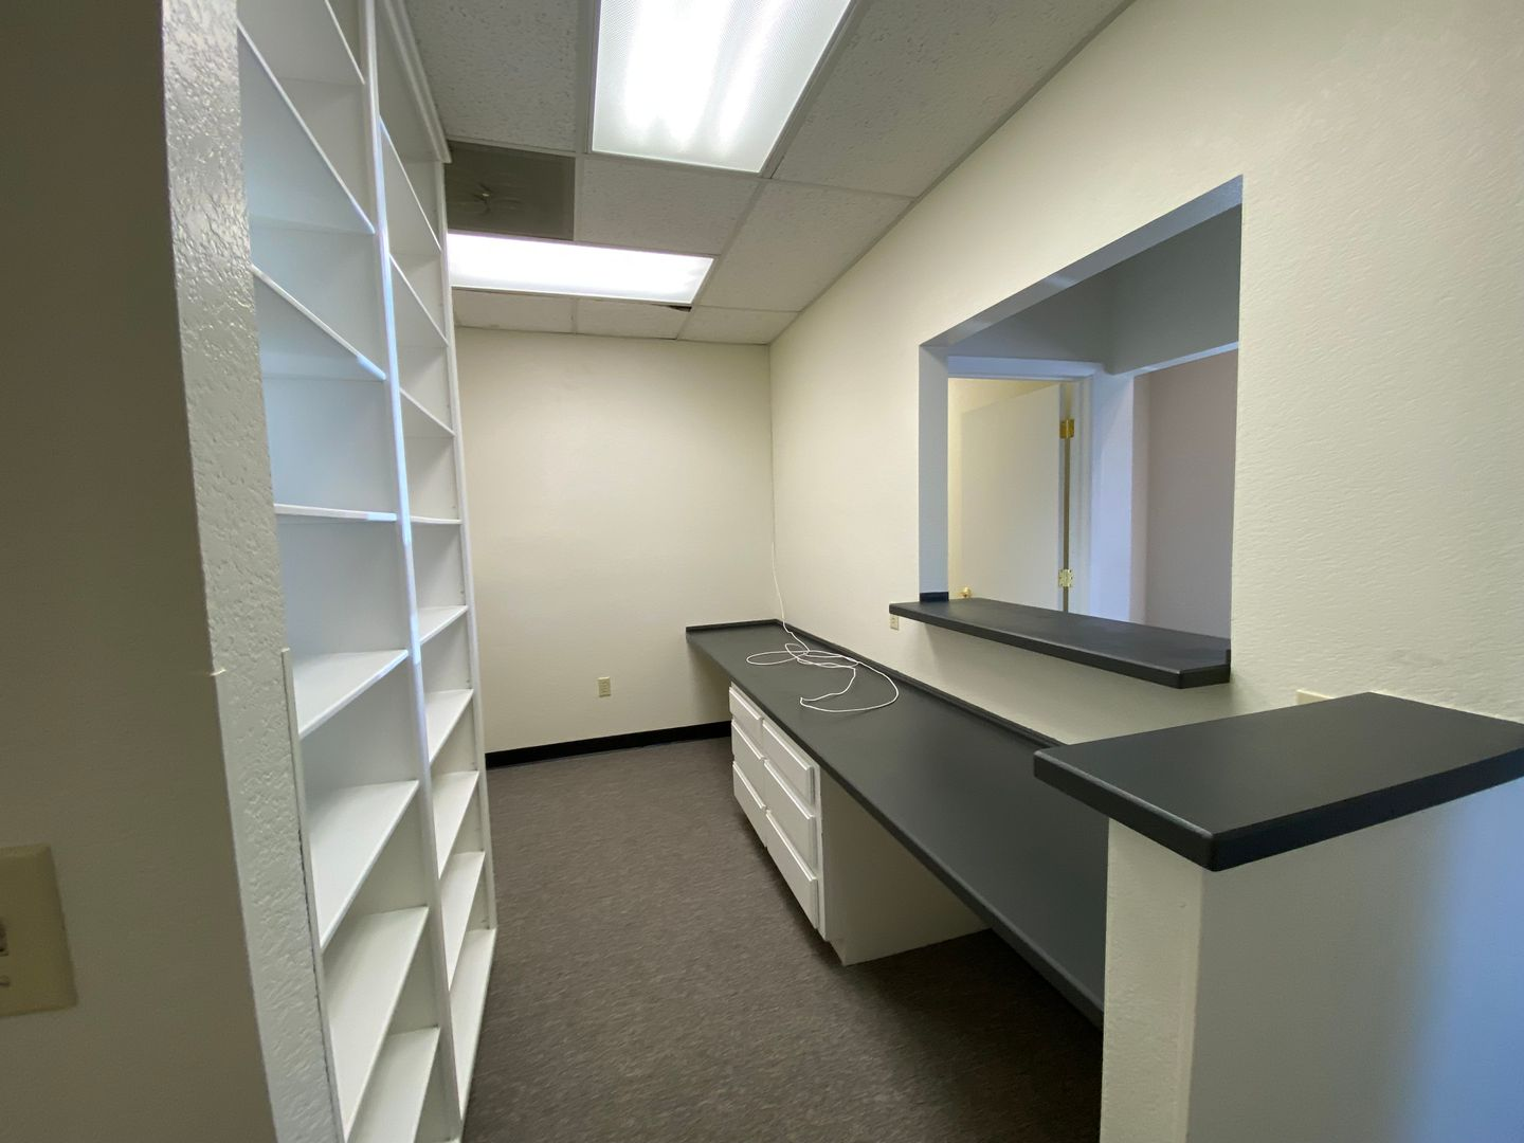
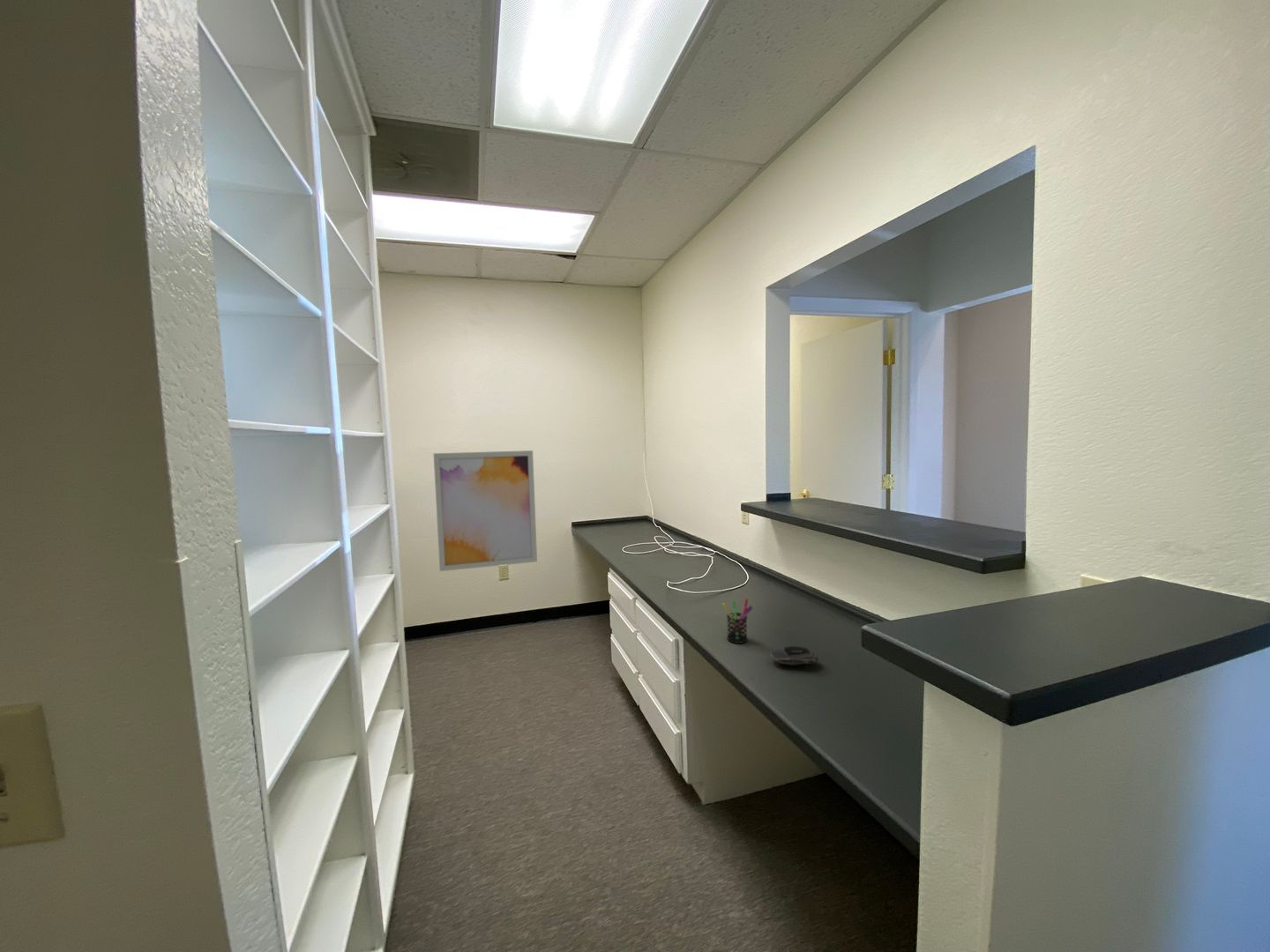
+ pen holder [721,598,753,644]
+ wall art [432,450,538,572]
+ computer mouse [770,645,821,666]
